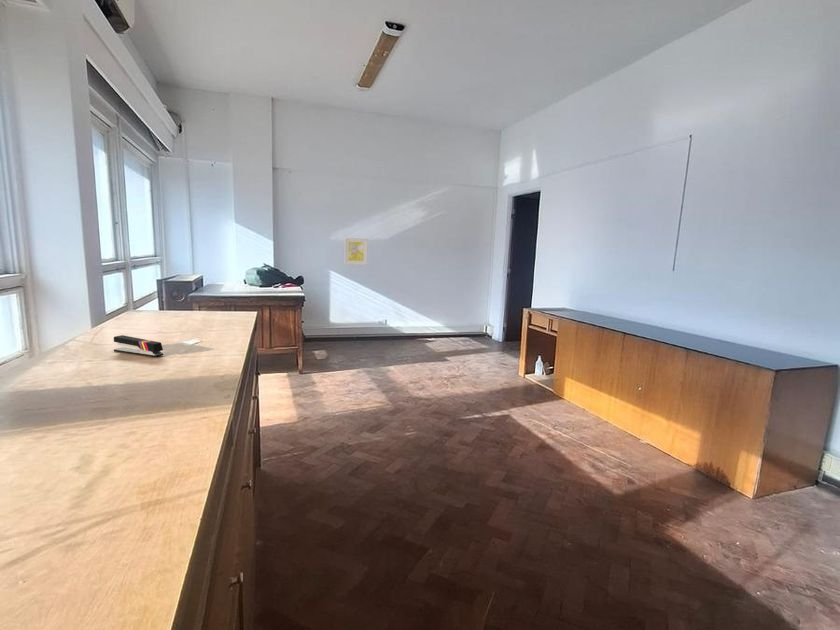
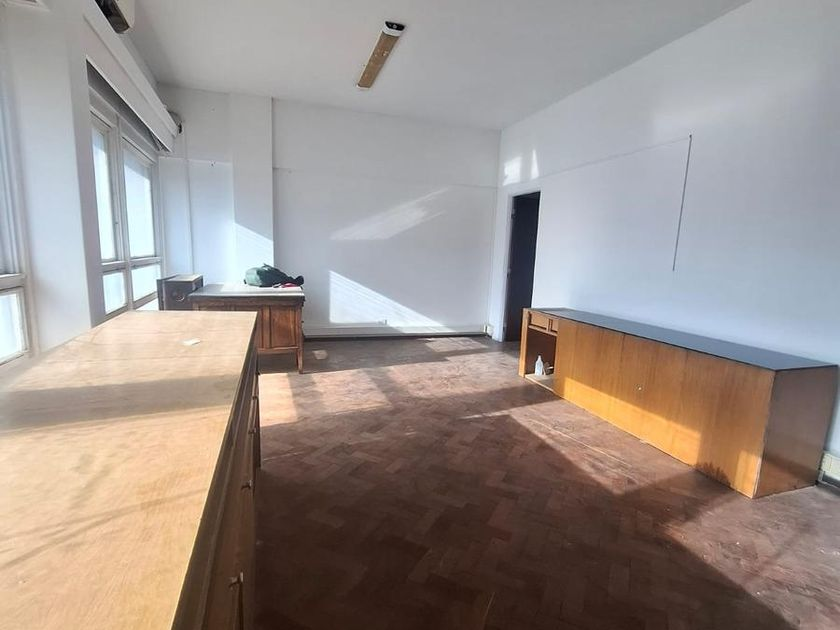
- stapler [113,334,164,358]
- wall art [343,237,369,266]
